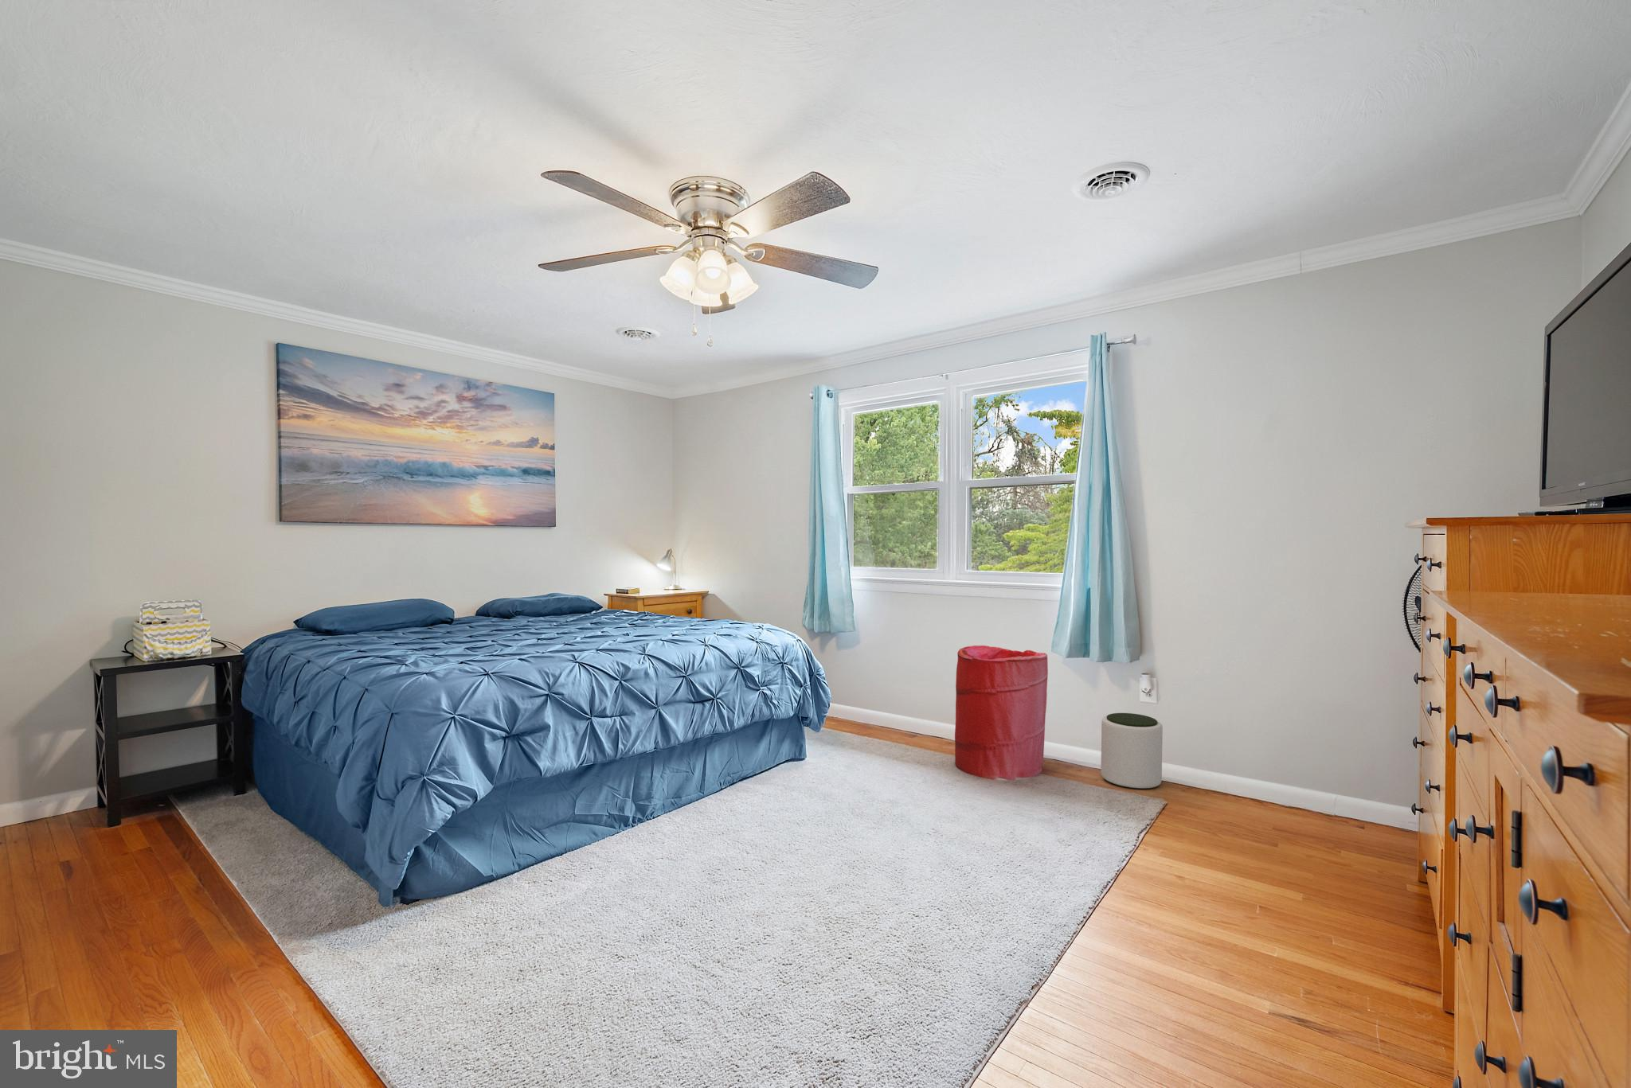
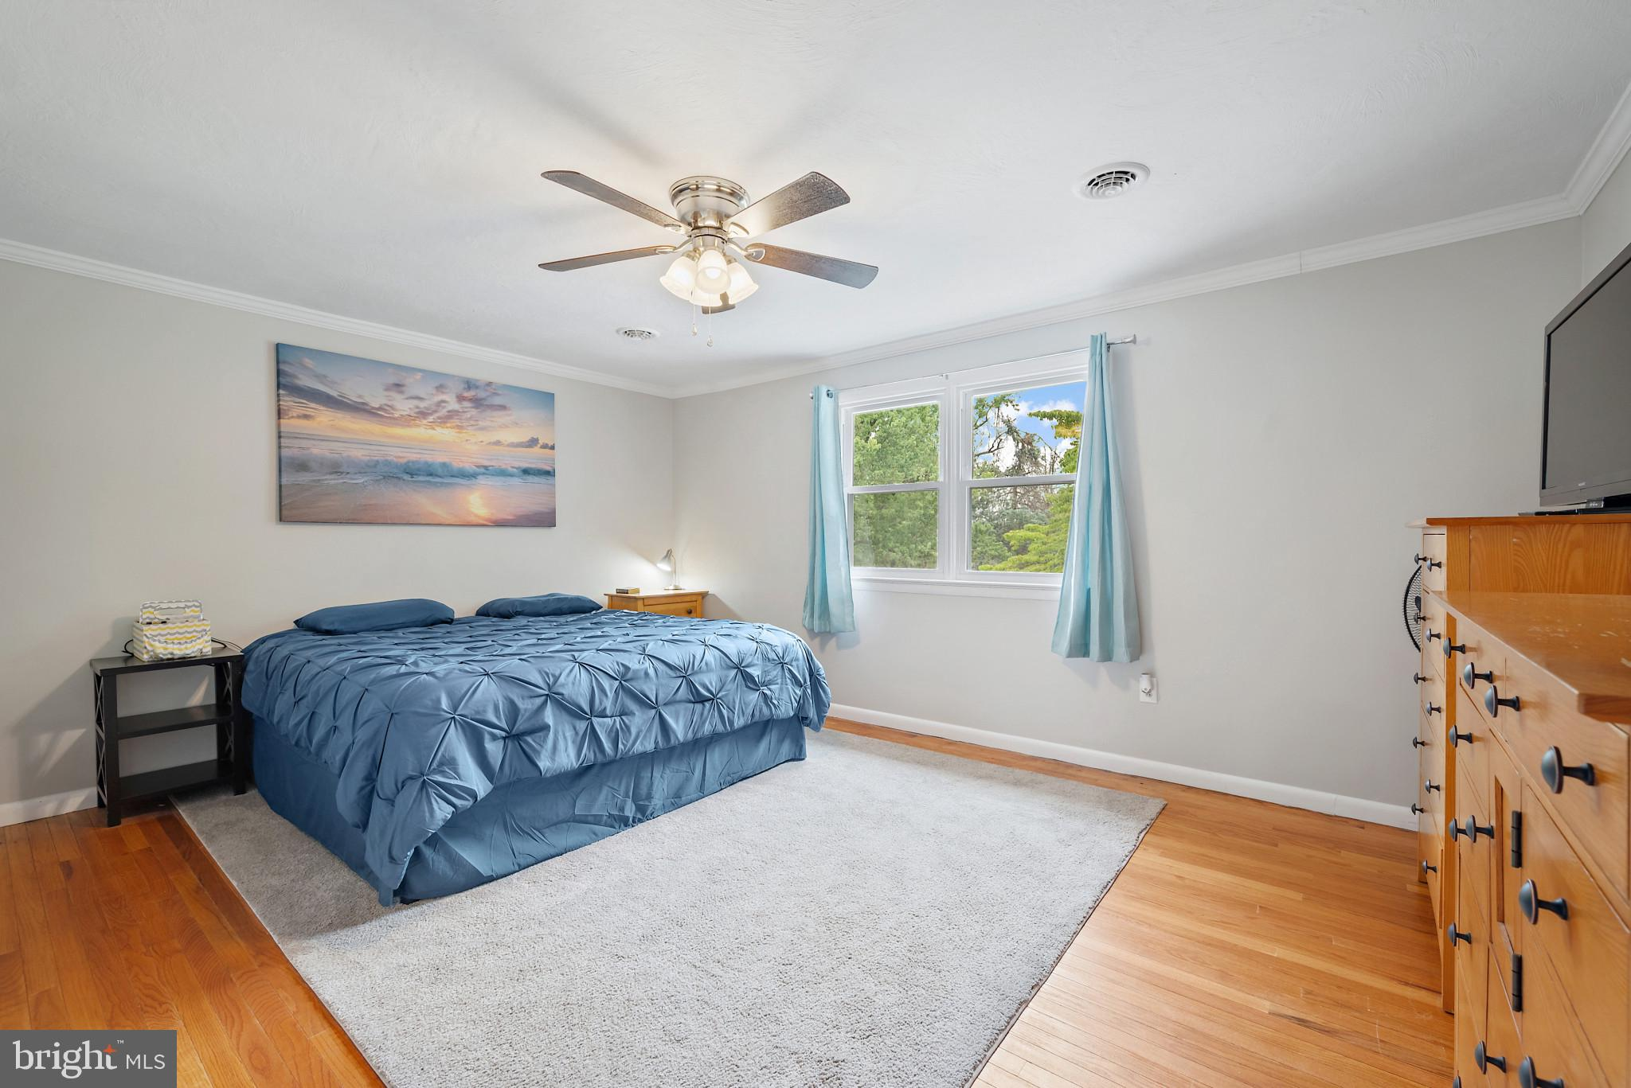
- laundry hamper [955,645,1049,781]
- plant pot [1100,713,1163,789]
